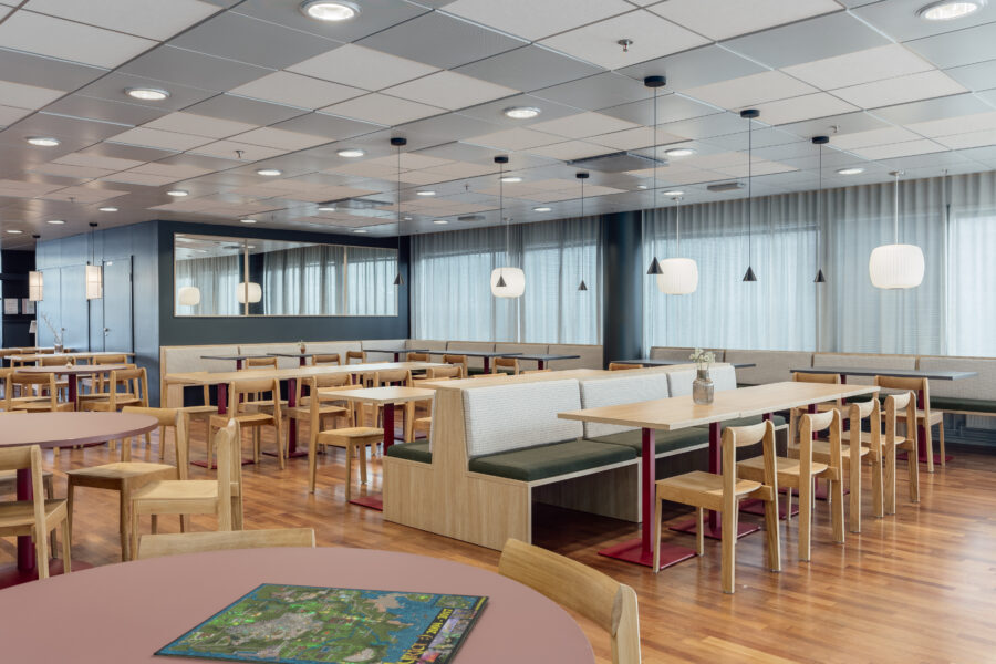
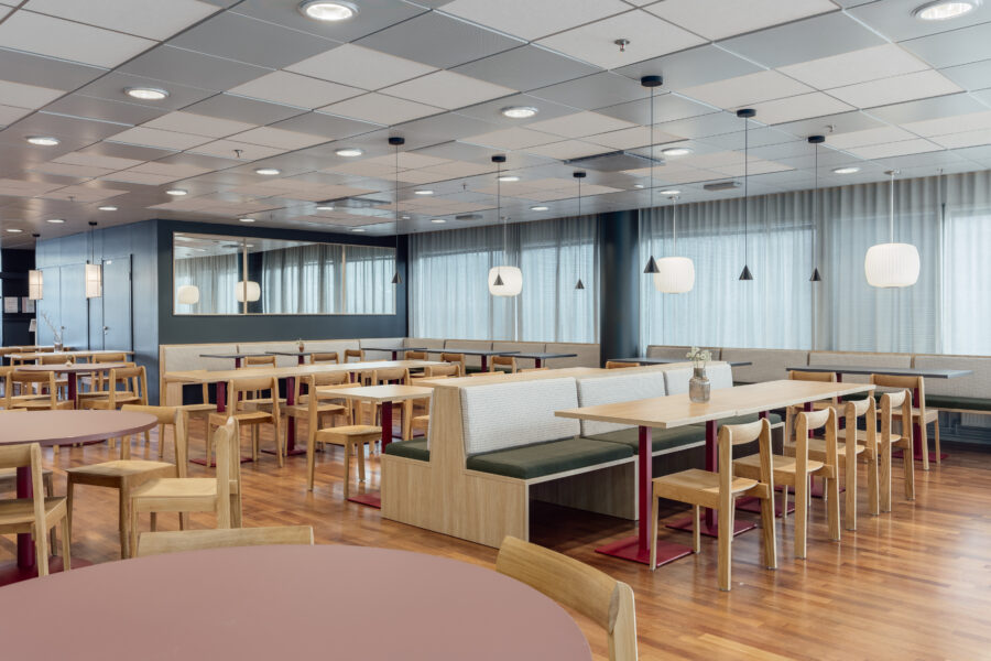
- board game [153,582,490,664]
